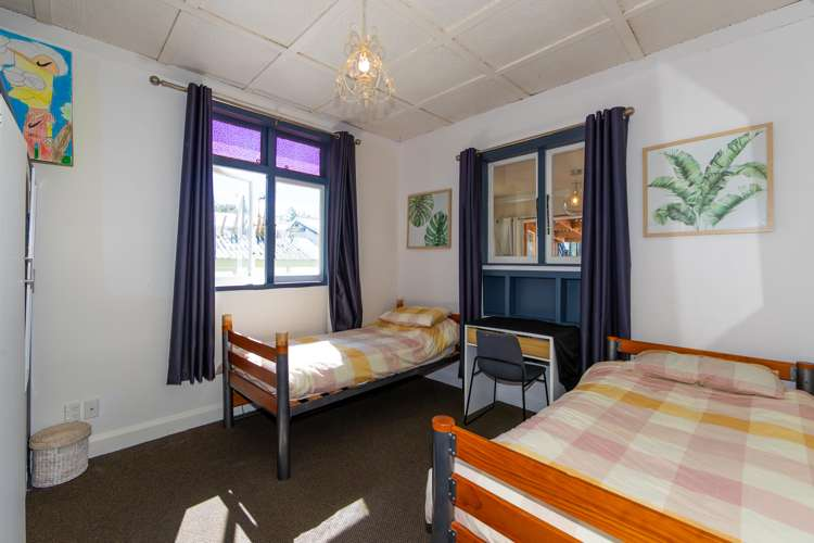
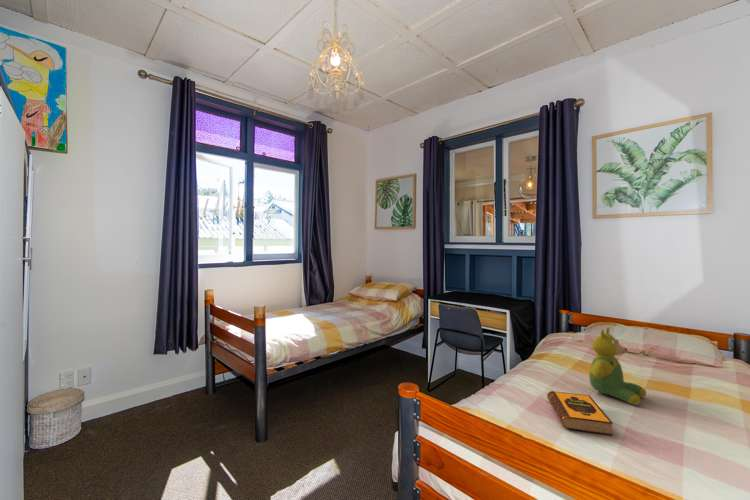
+ hardback book [546,390,614,436]
+ teddy bear [588,326,647,406]
